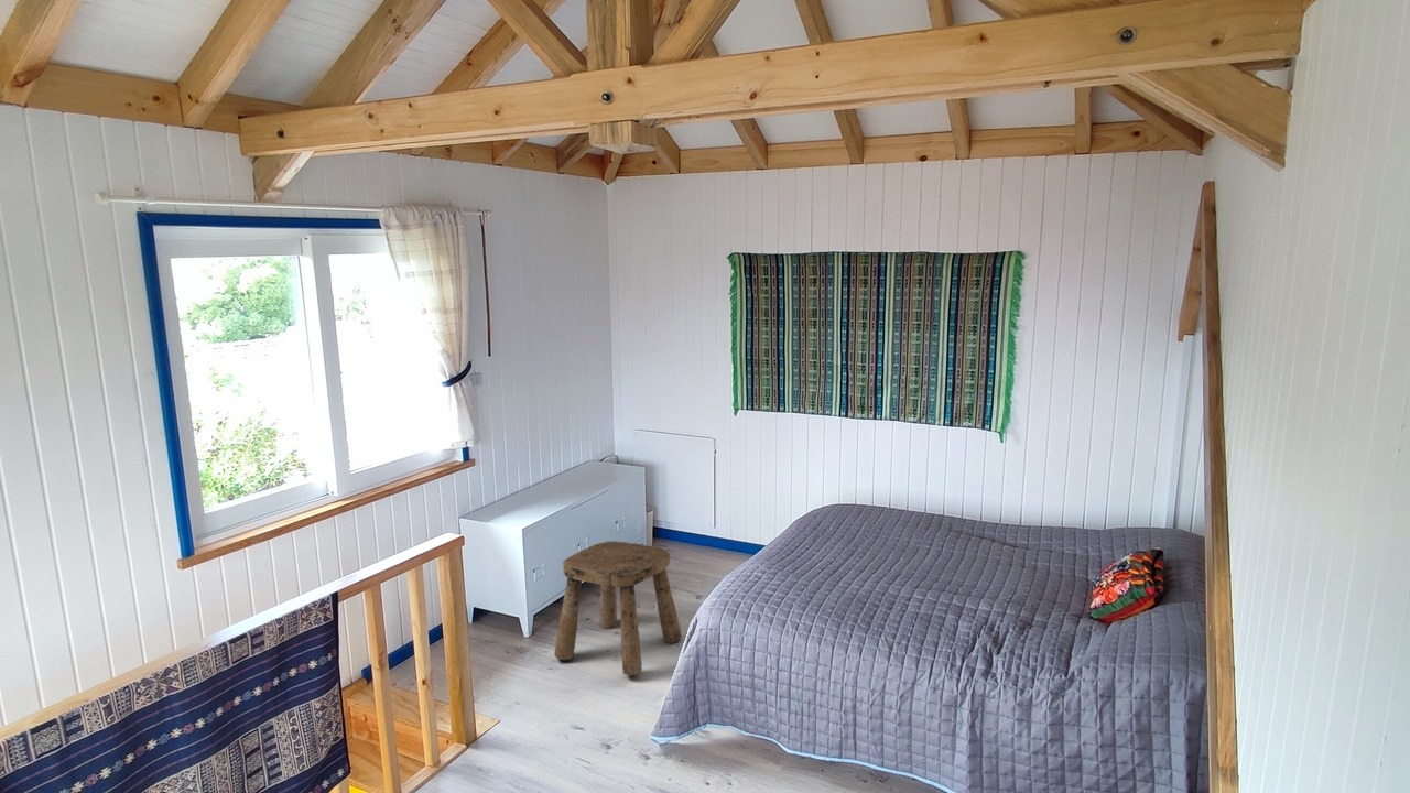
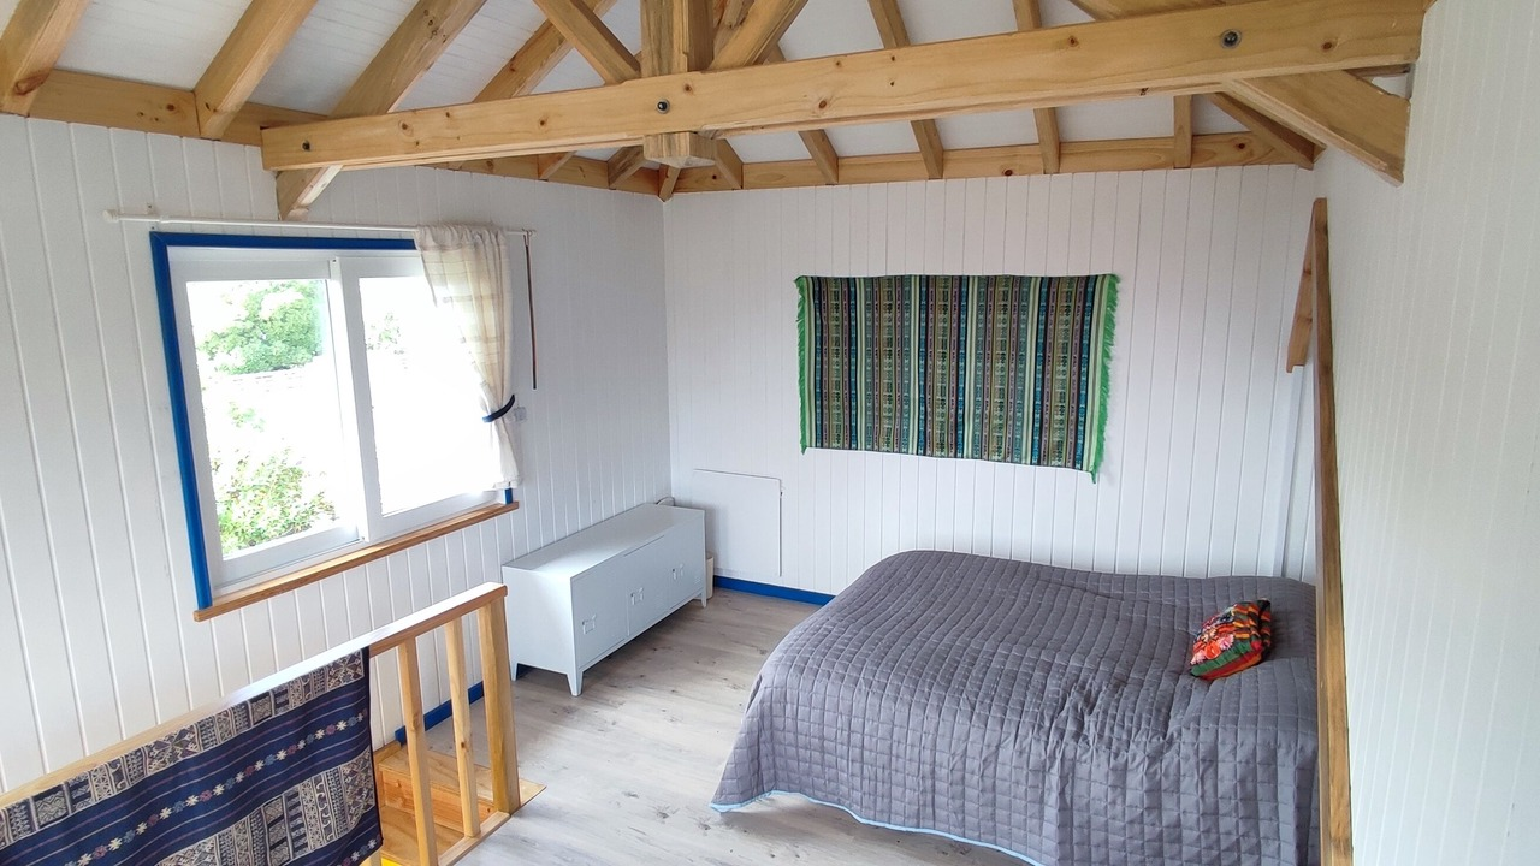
- stool [553,540,683,676]
